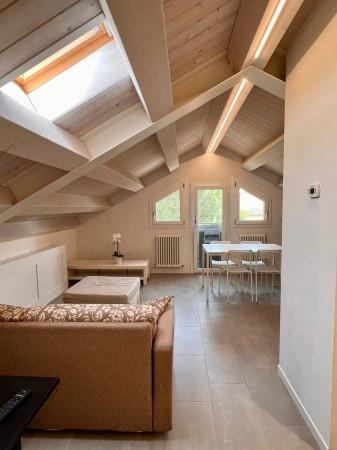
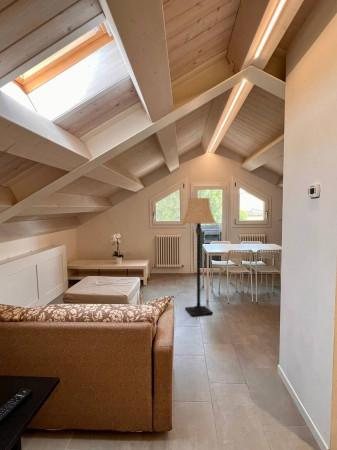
+ lamp [180,197,218,317]
